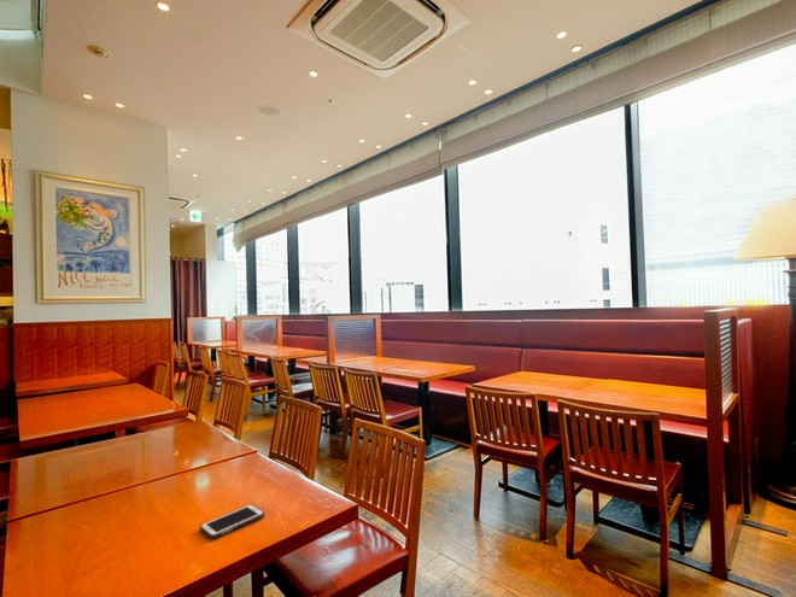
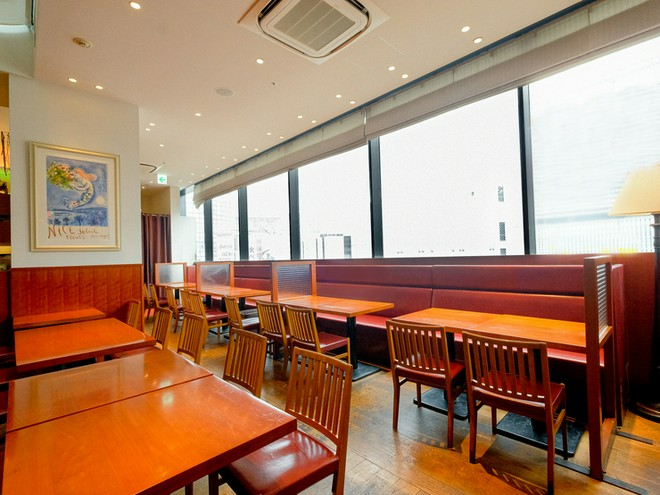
- cell phone [199,503,265,539]
